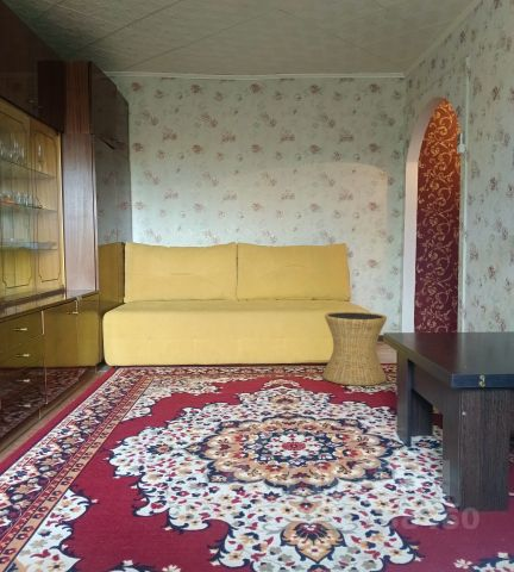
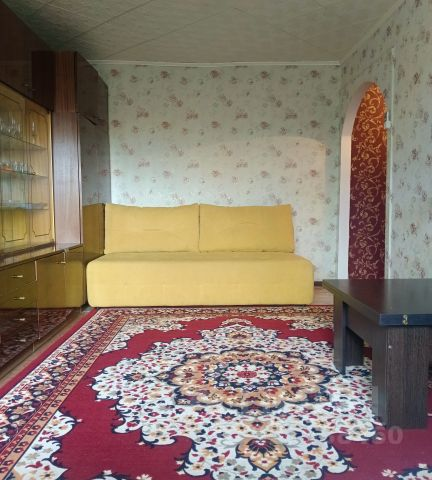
- side table [321,311,388,387]
